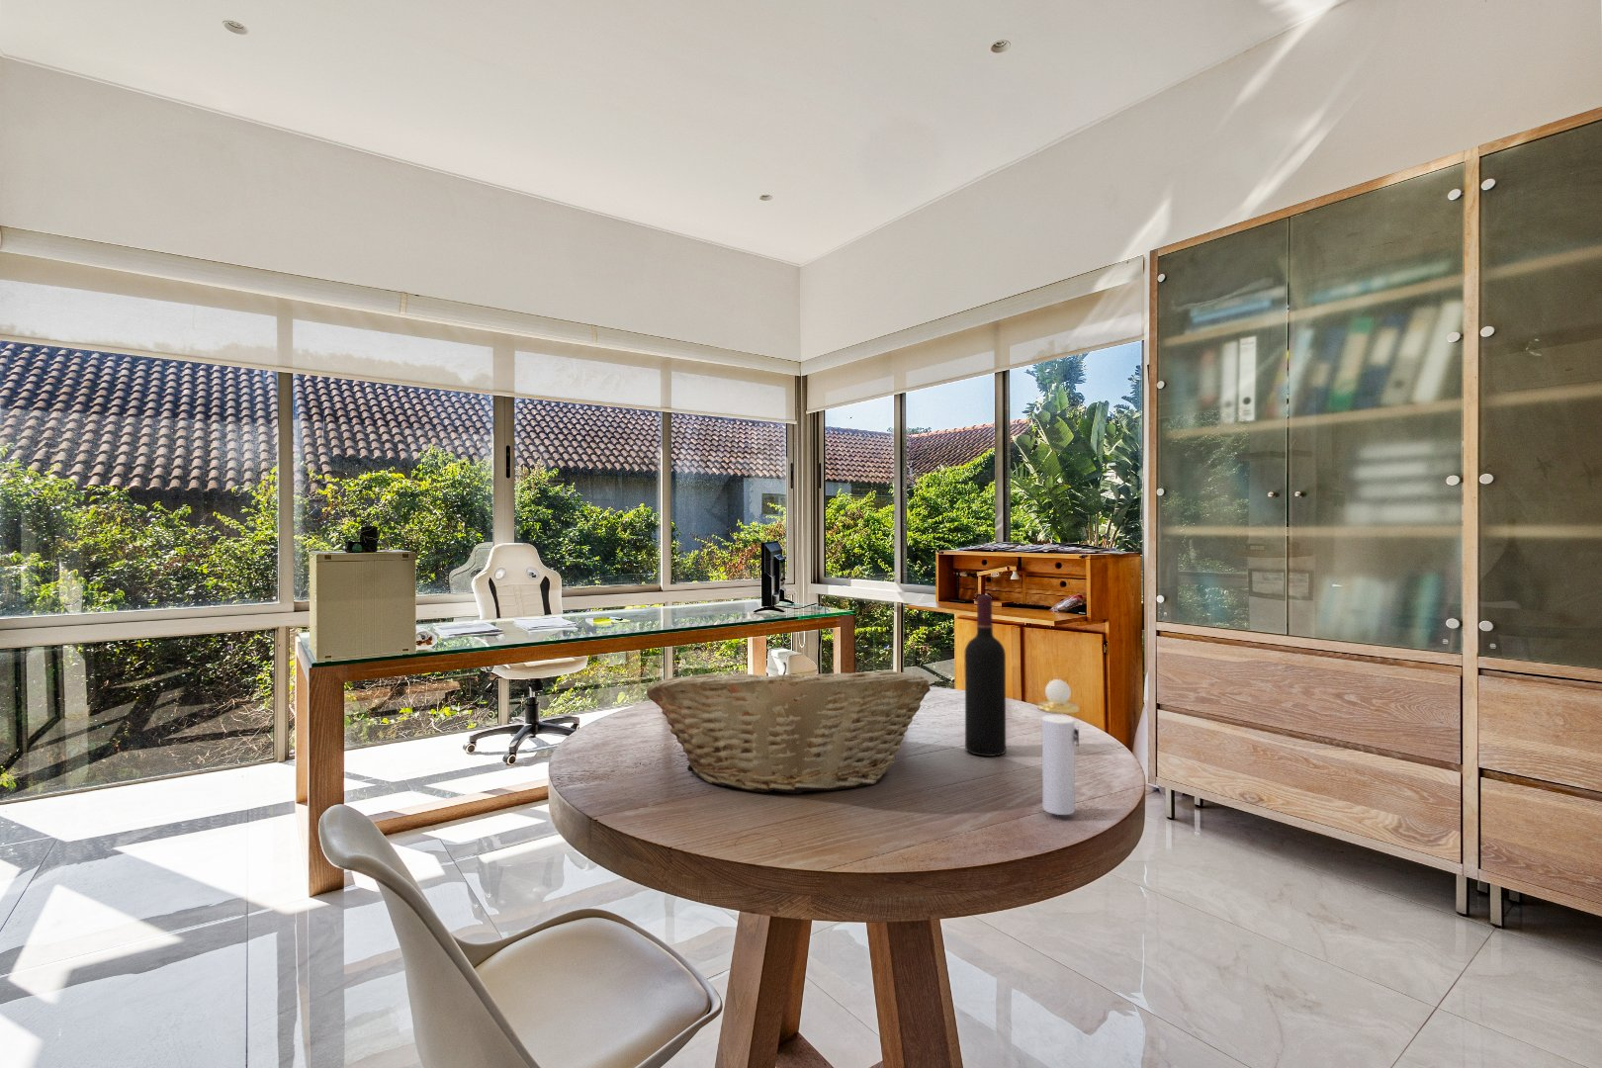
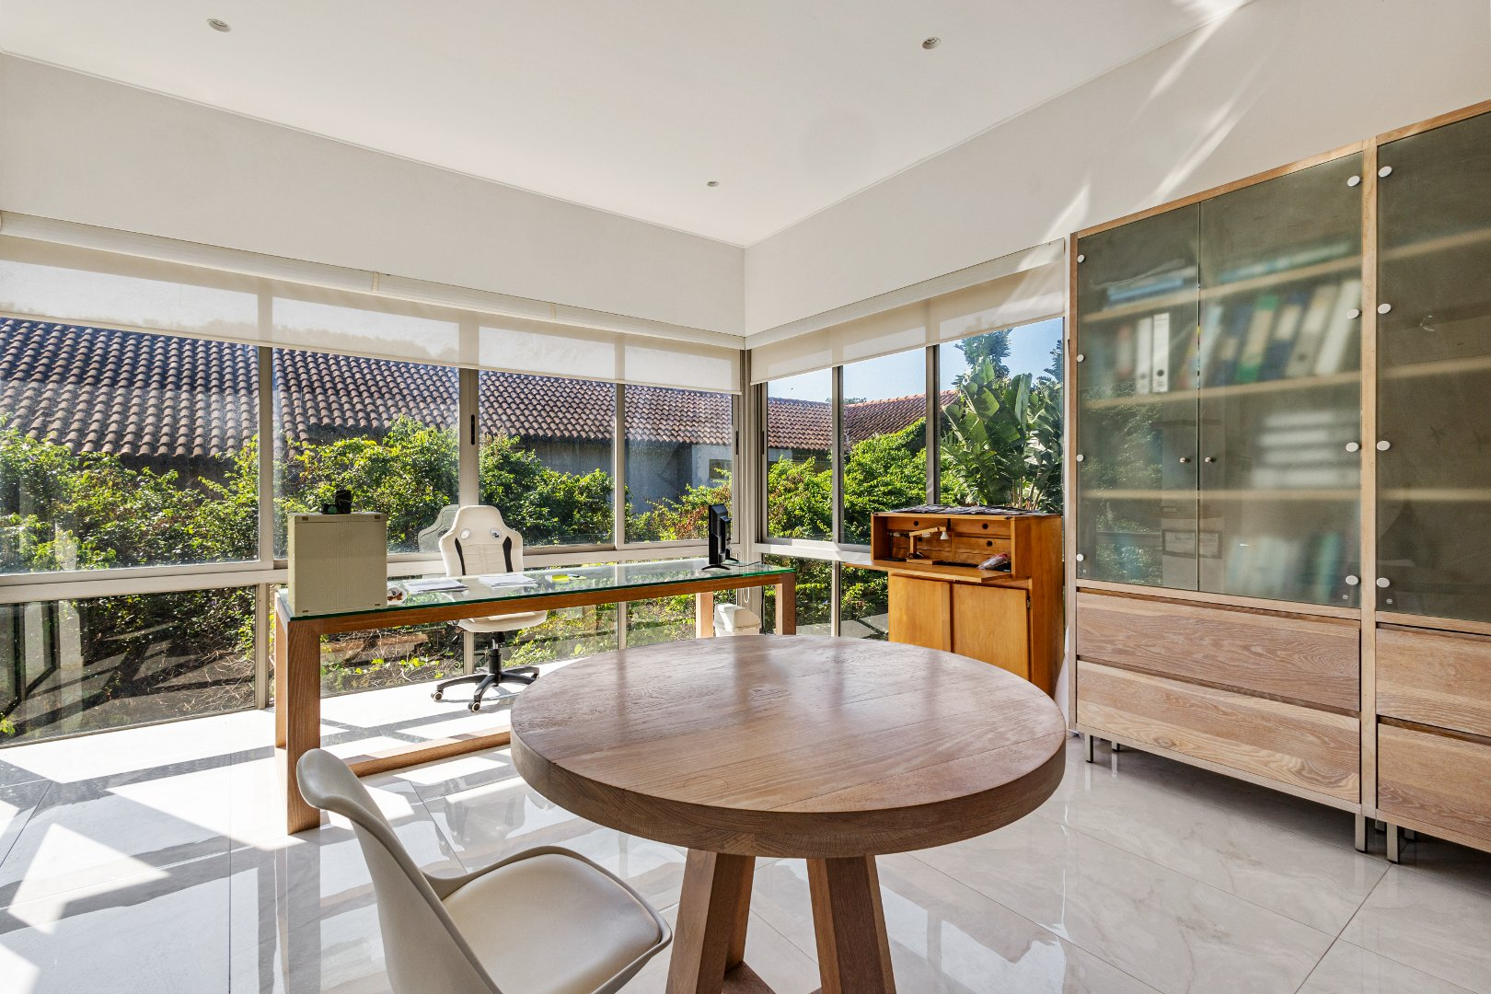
- wine bottle [963,595,1007,757]
- fruit basket [646,660,932,795]
- perfume bottle [1036,678,1080,815]
